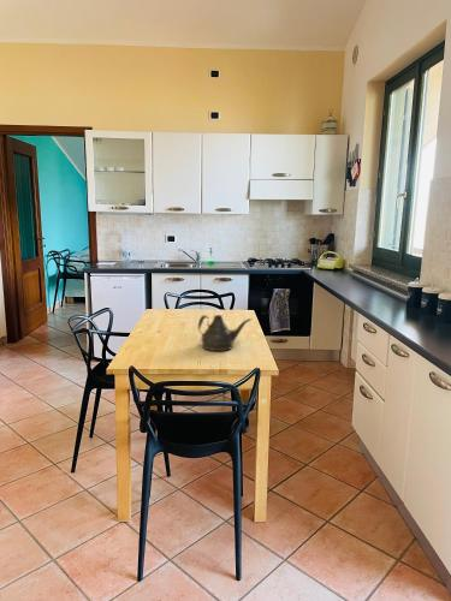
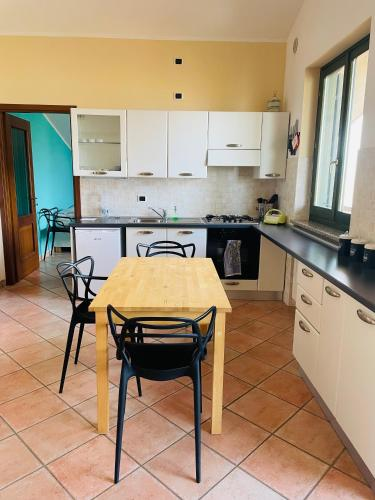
- teapot [197,314,253,352]
